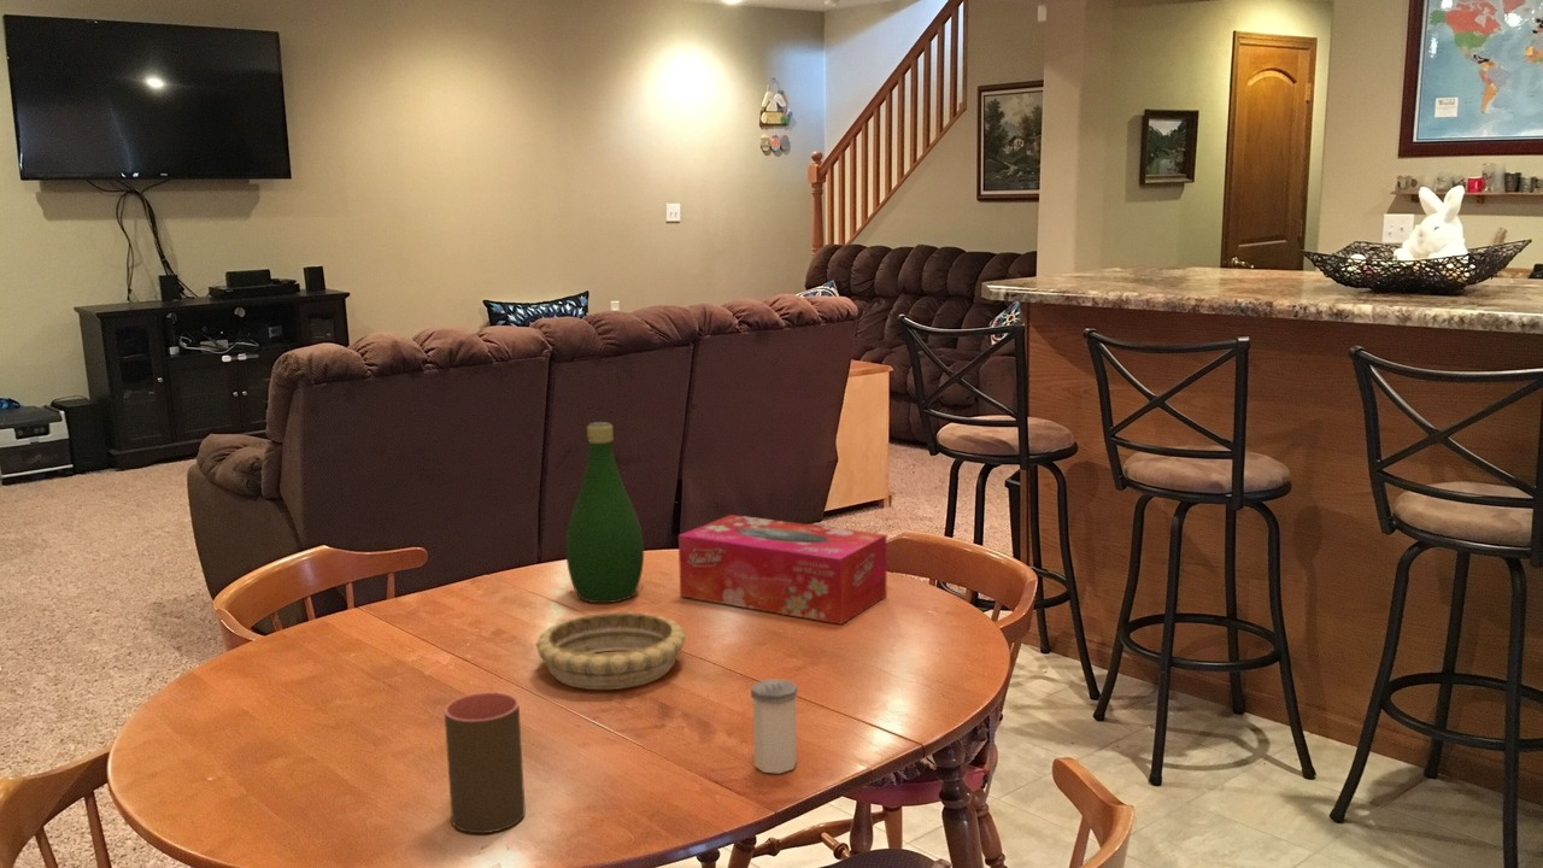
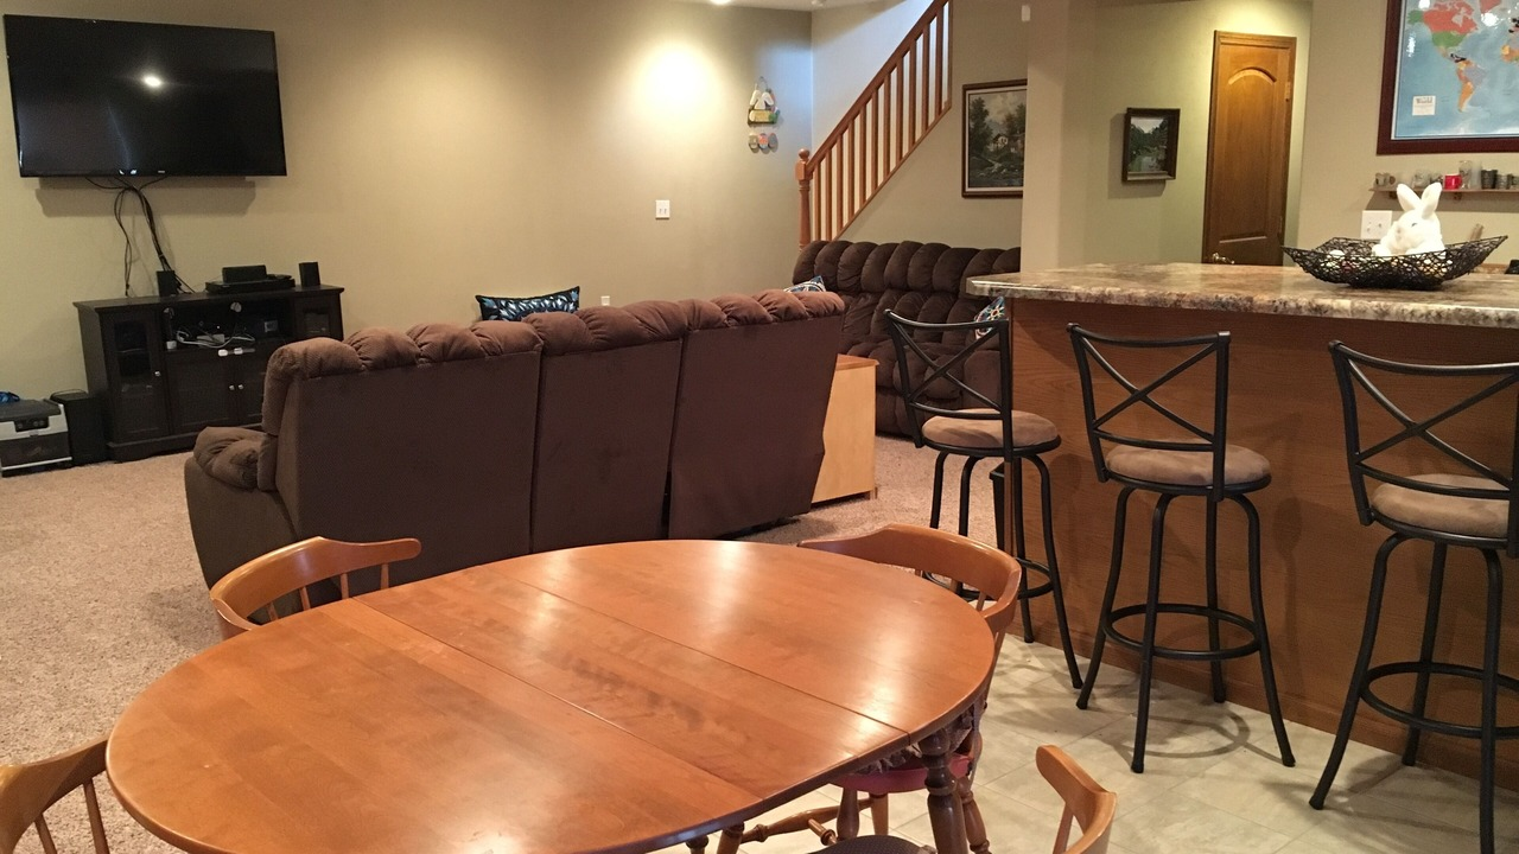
- cup [444,691,526,834]
- bottle [565,421,645,604]
- tissue box [677,514,887,626]
- salt shaker [750,678,799,775]
- decorative bowl [535,610,687,691]
